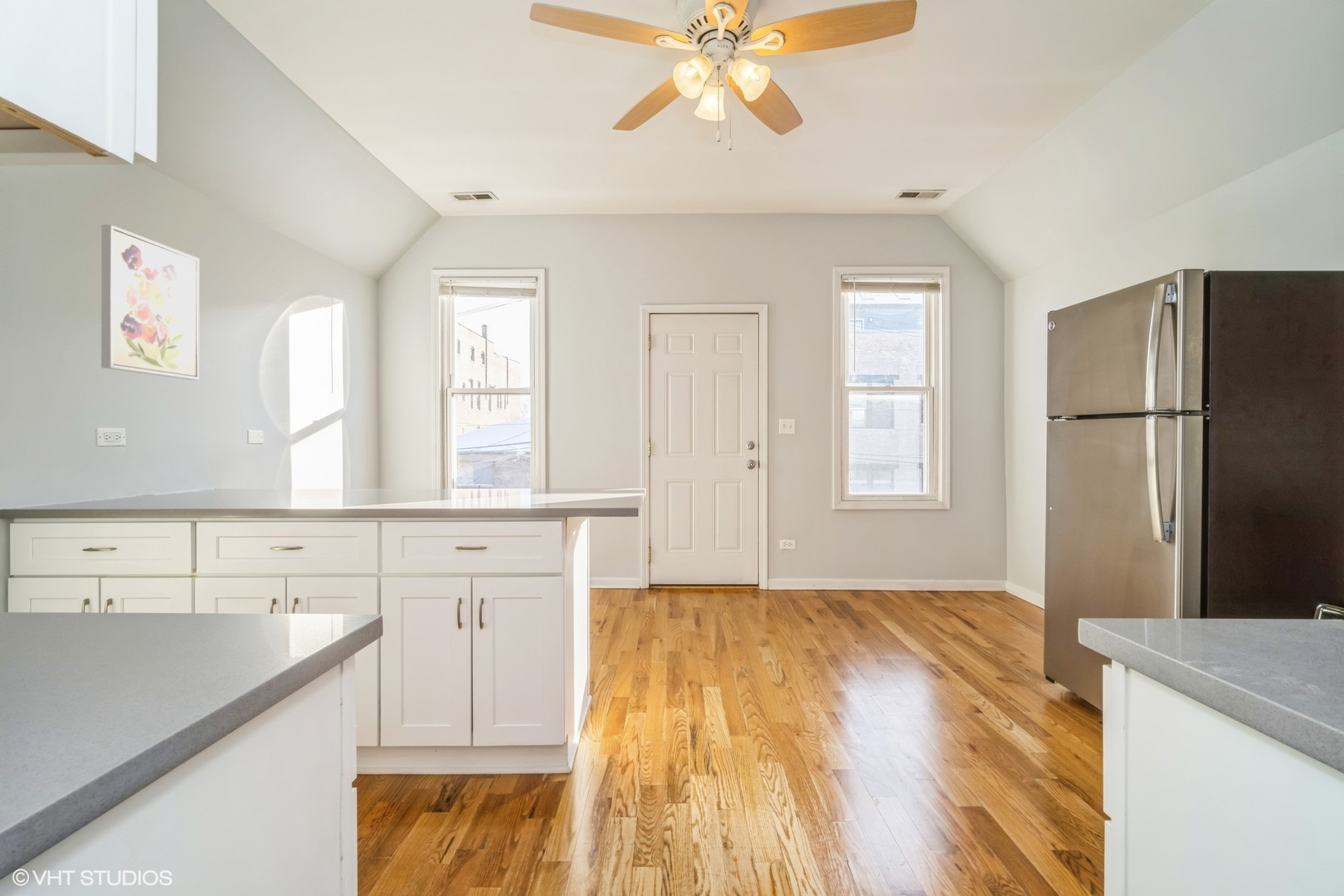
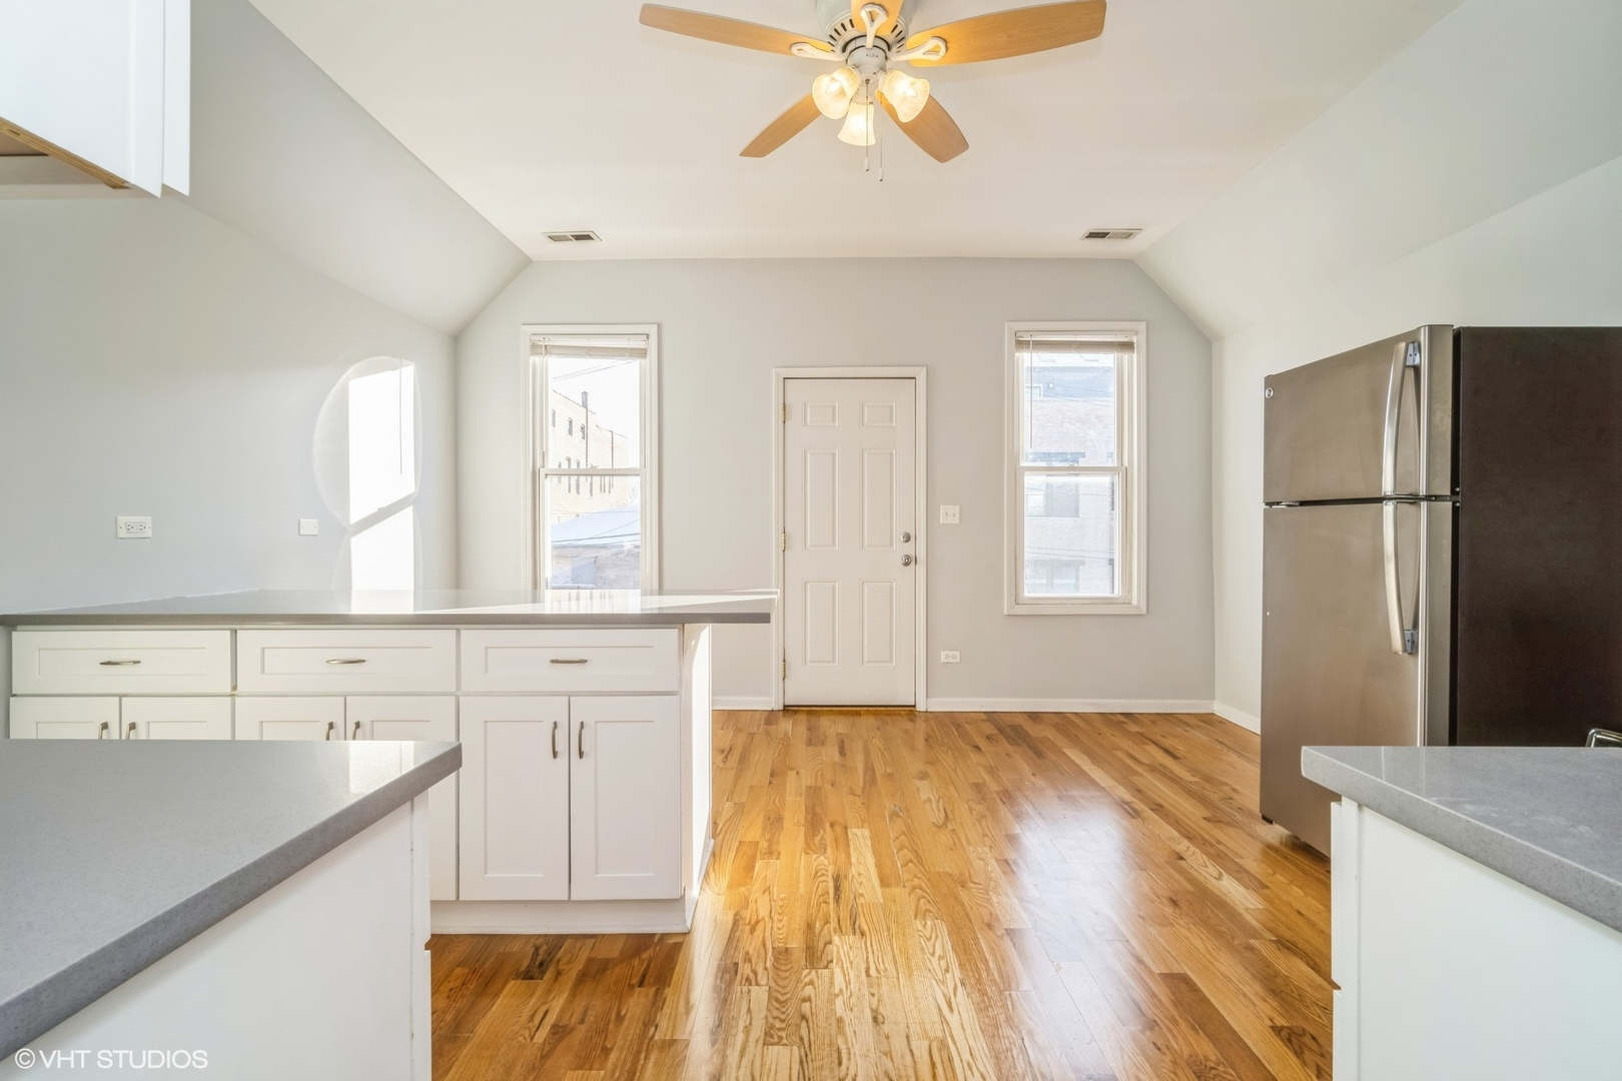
- wall art [100,224,200,381]
